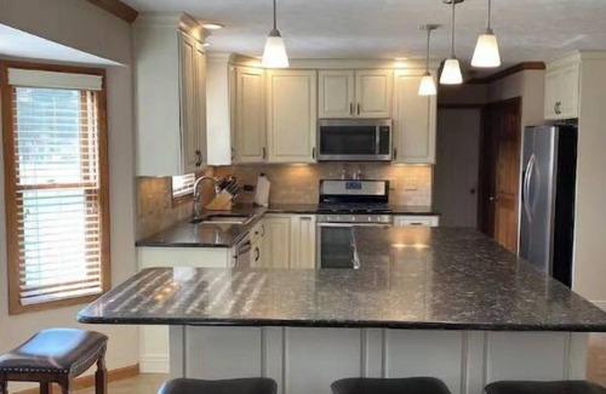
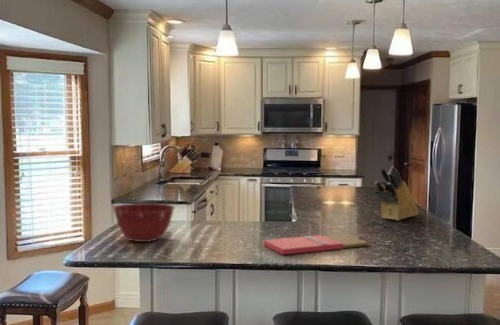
+ knife block [374,165,420,221]
+ cutting board [263,232,369,256]
+ mixing bowl [112,202,176,243]
